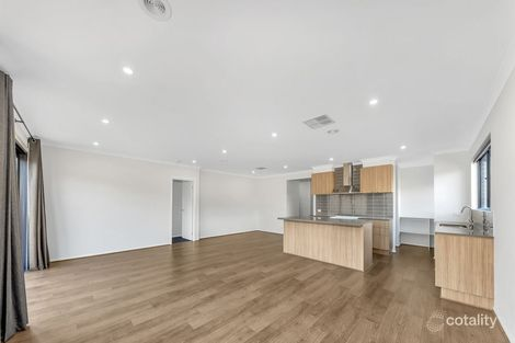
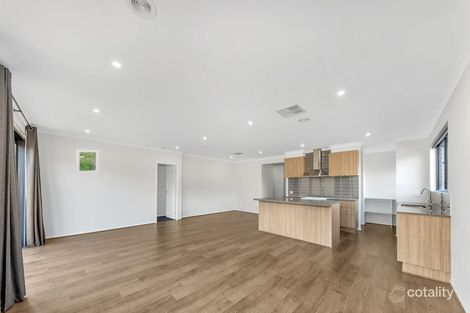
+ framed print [74,148,100,175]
